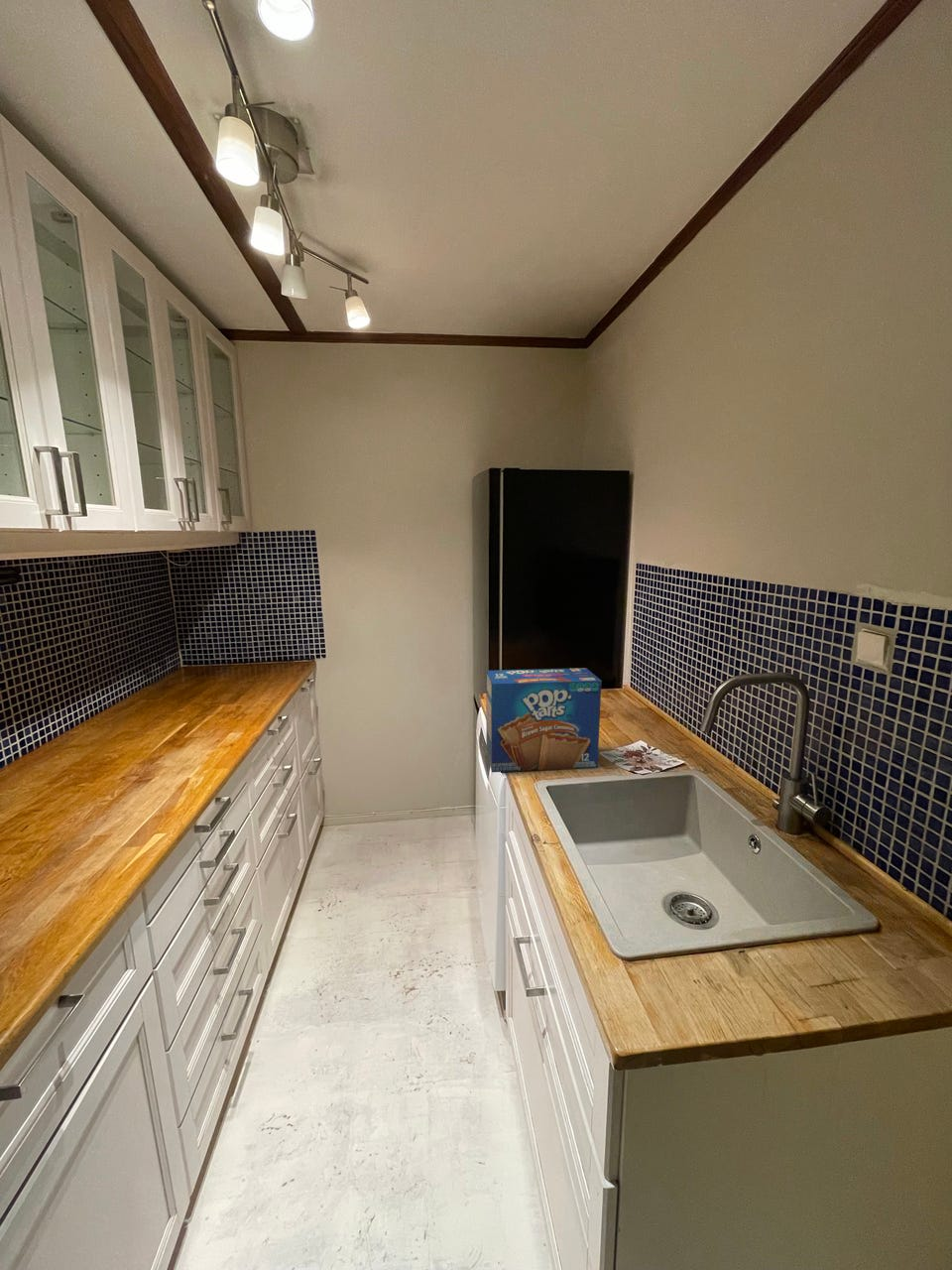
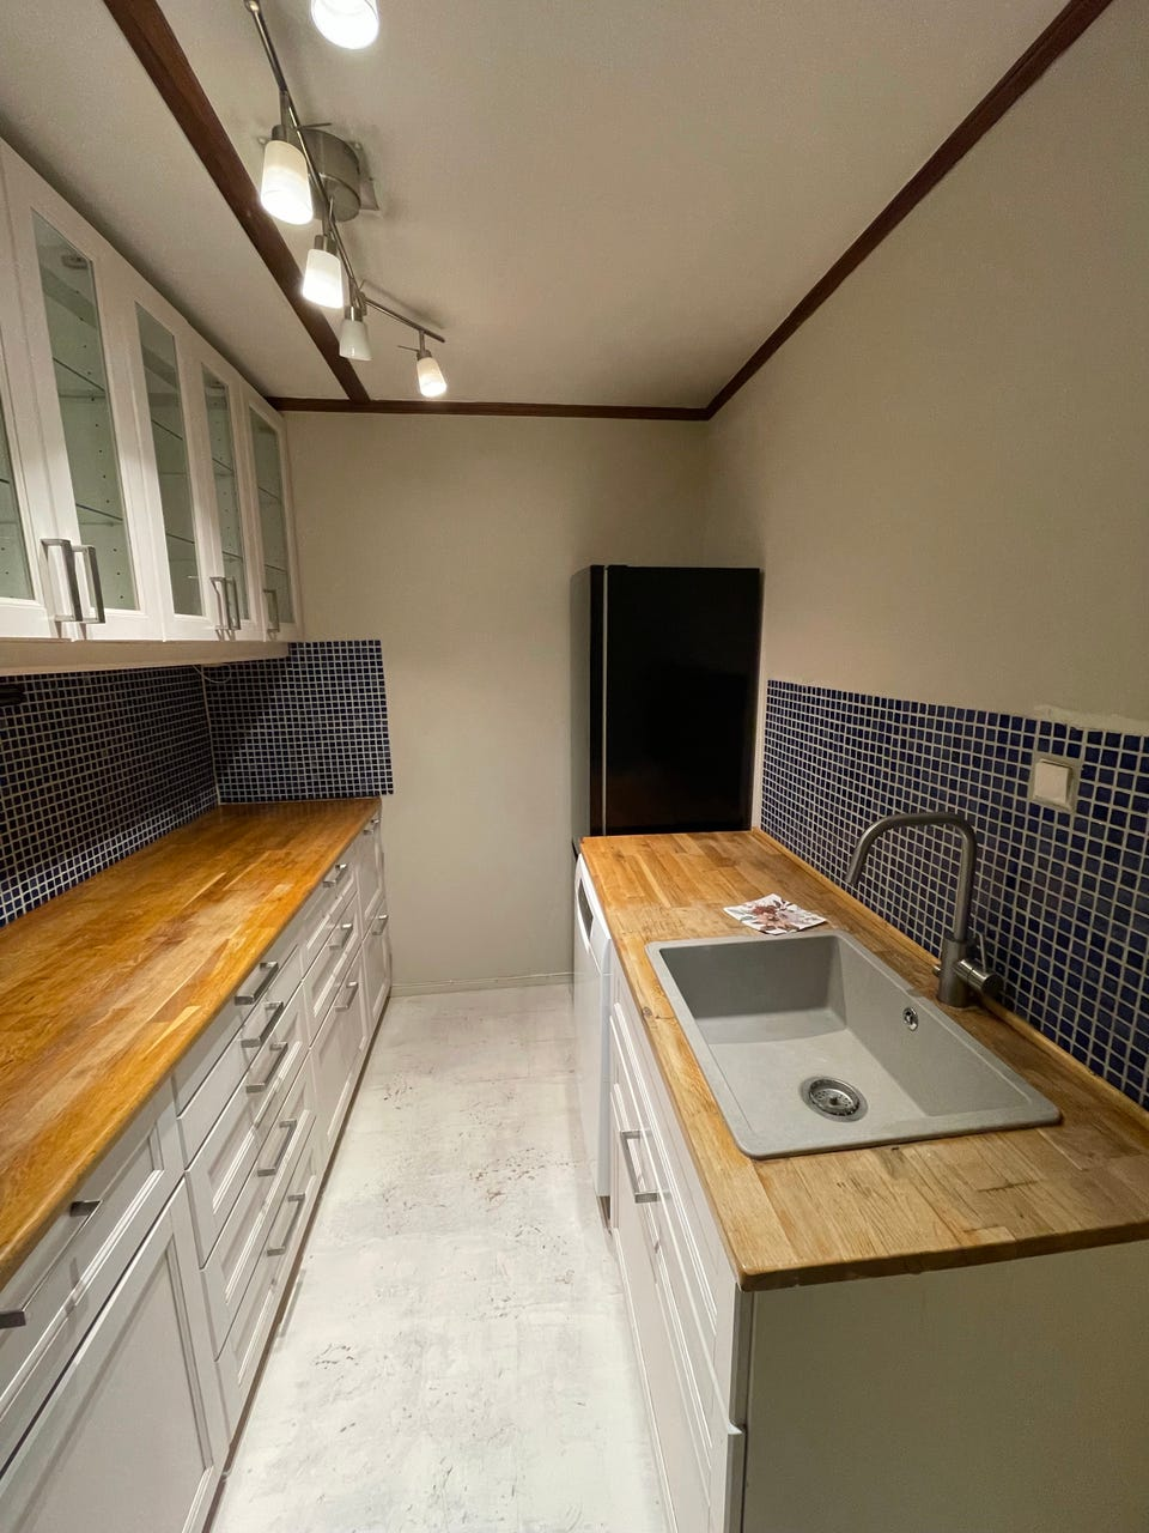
- toaster pastry box [485,667,603,773]
